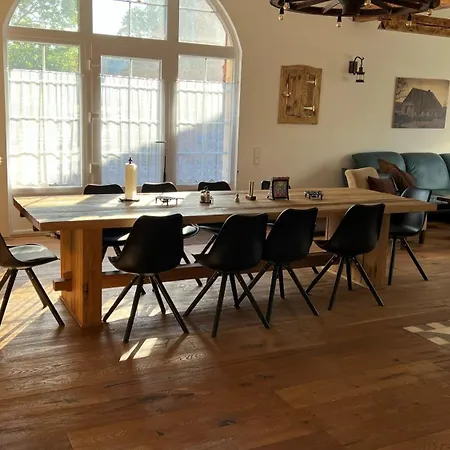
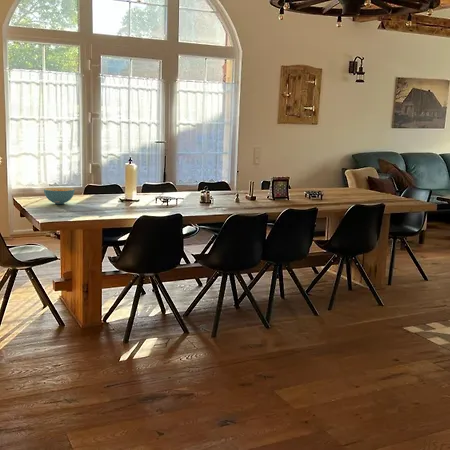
+ cereal bowl [43,187,76,205]
